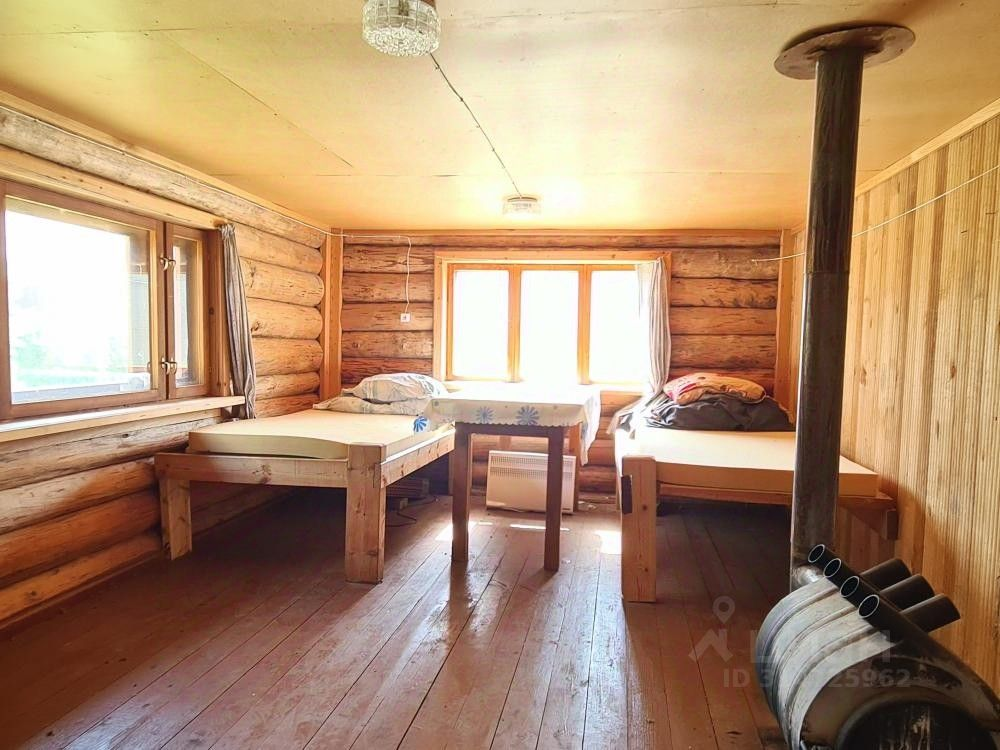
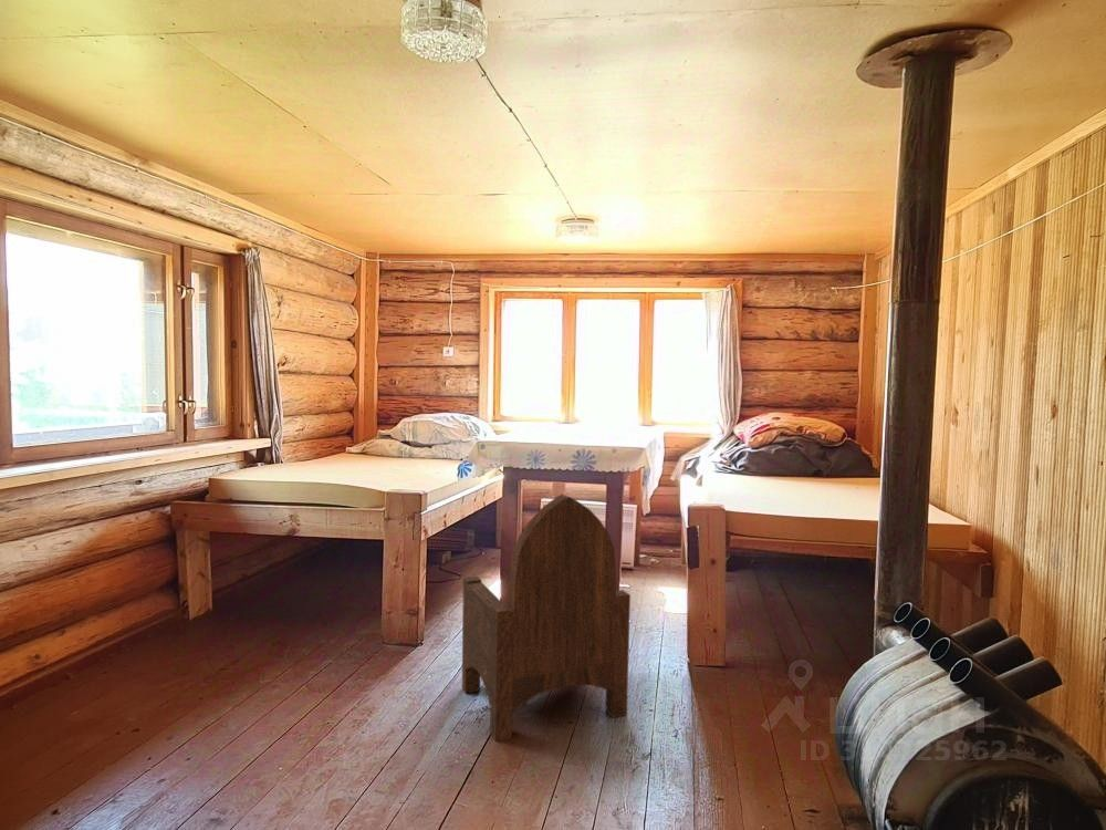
+ wooden chair [461,492,632,743]
